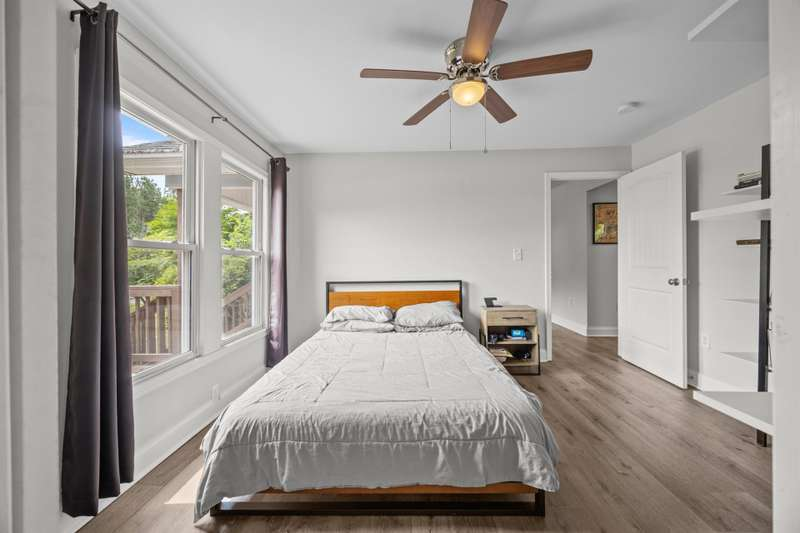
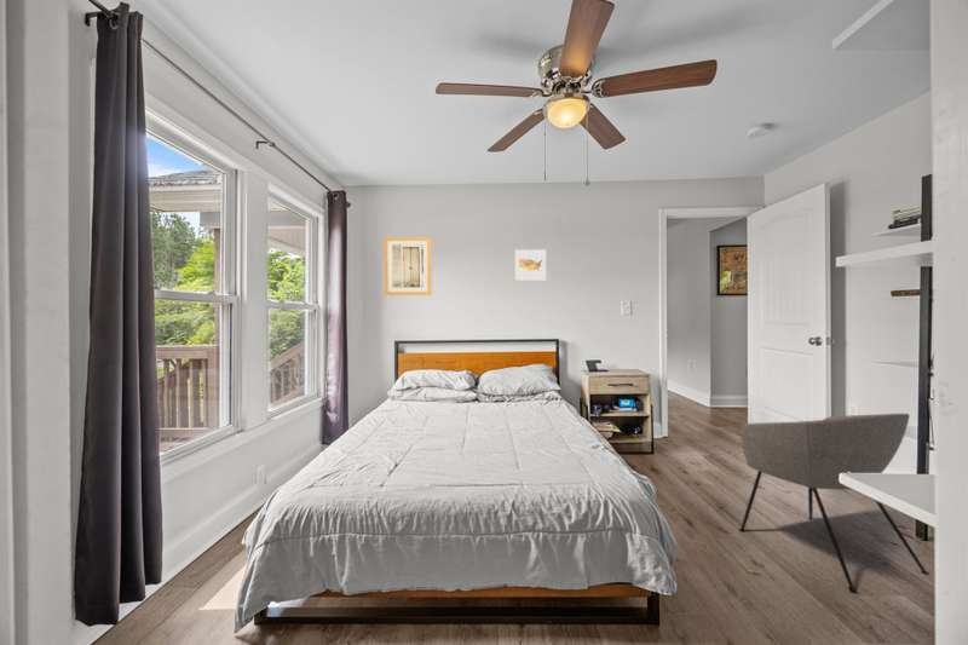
+ wall art [514,248,548,282]
+ wall art [382,236,433,296]
+ armchair [738,413,930,593]
